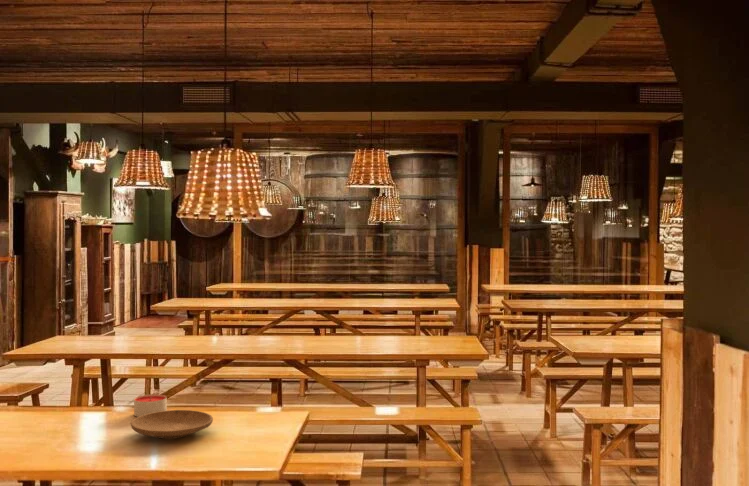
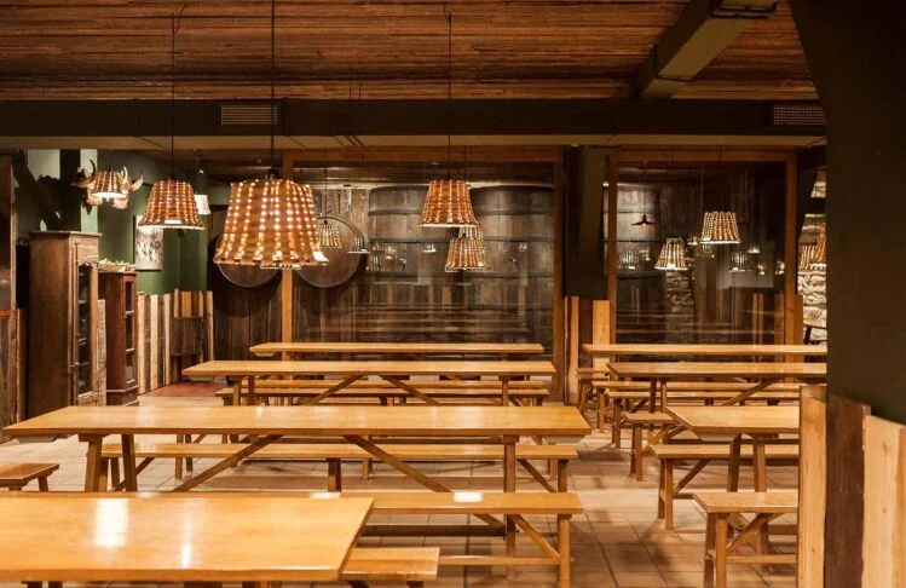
- candle [133,393,168,417]
- plate [130,409,214,440]
